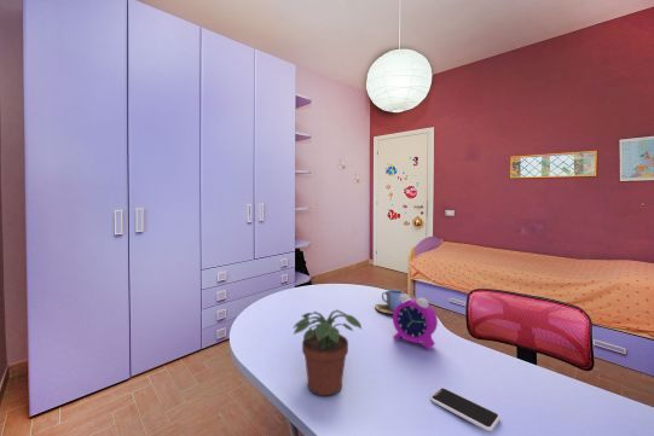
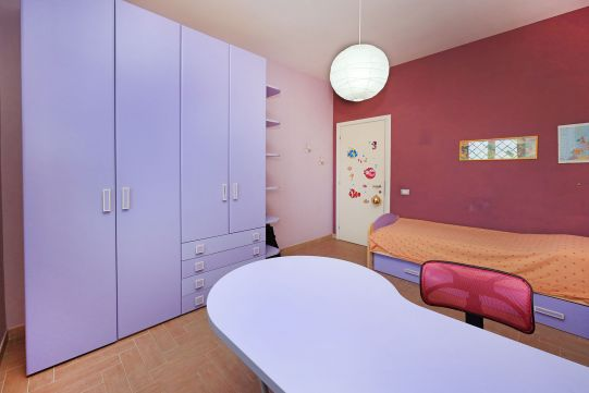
- smartphone [429,386,502,432]
- potted plant [291,308,363,397]
- alarm clock [392,286,439,350]
- cup [374,289,404,315]
